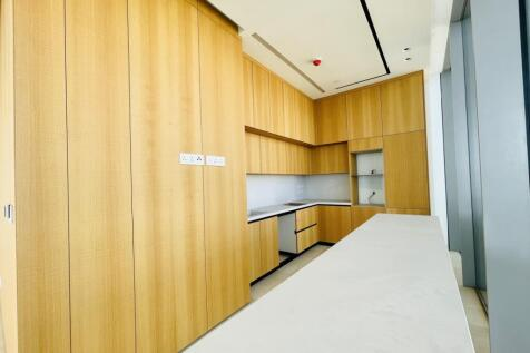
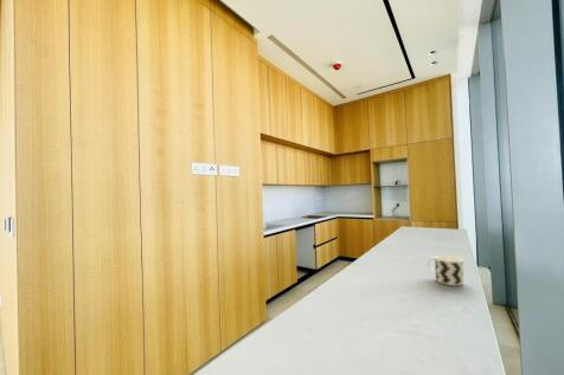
+ cup [427,254,464,286]
